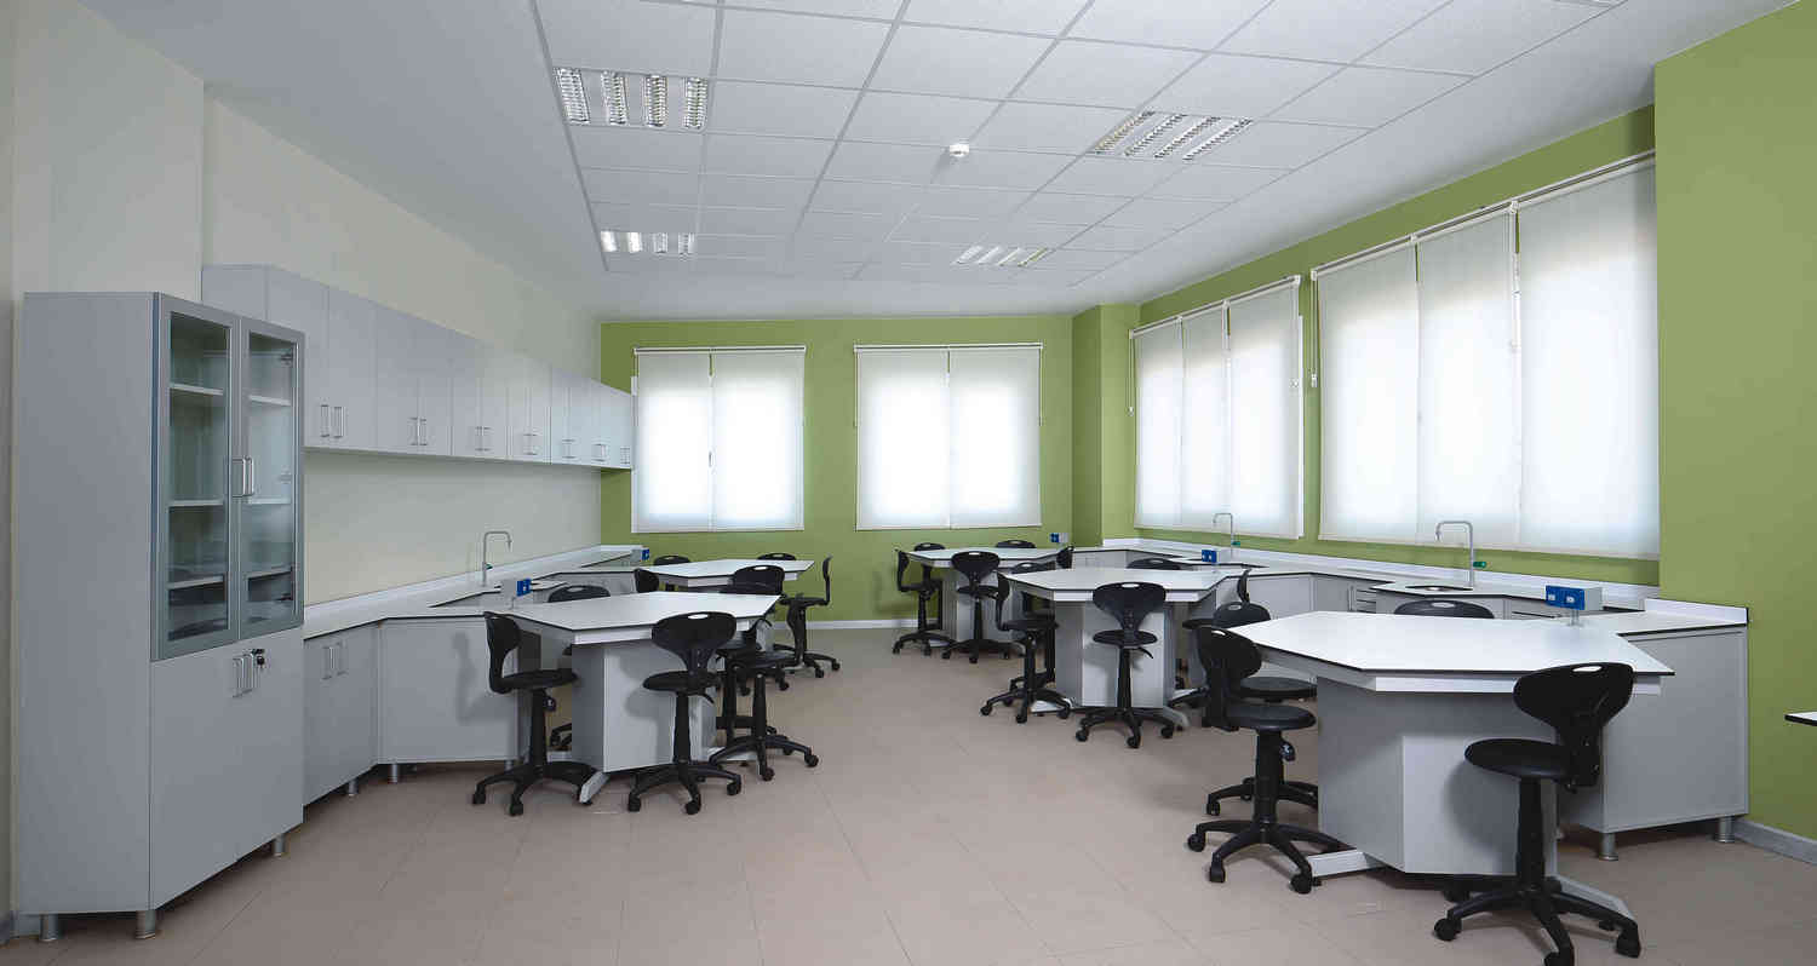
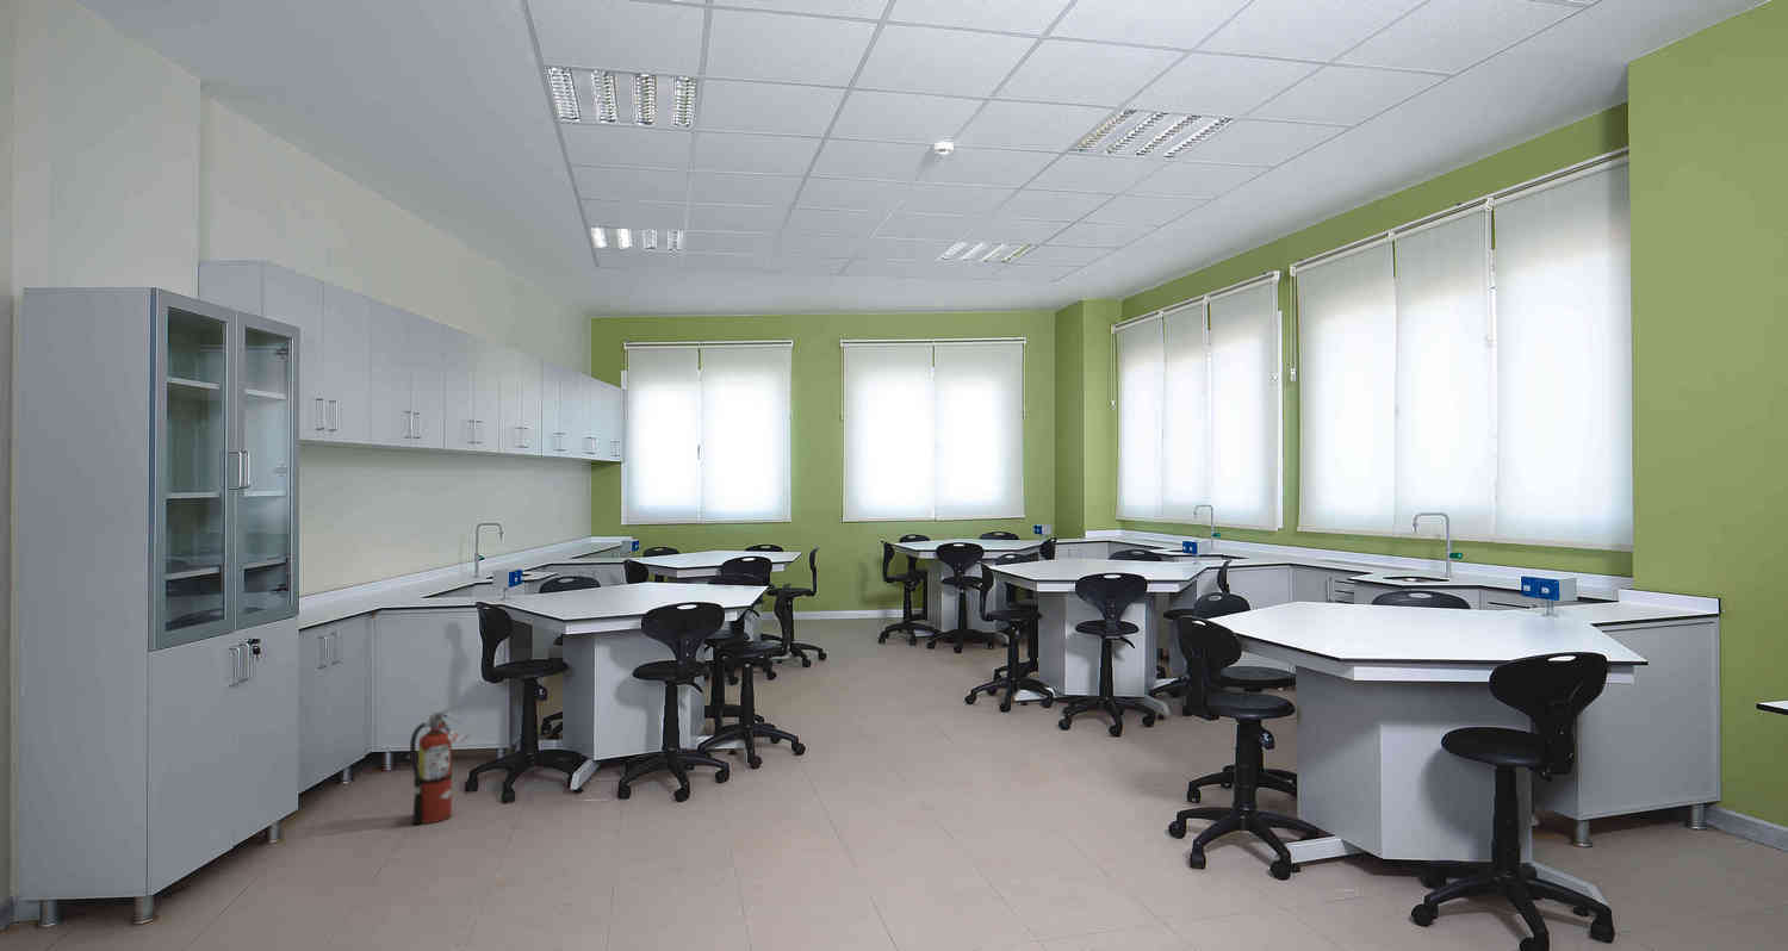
+ fire extinguisher [409,701,472,825]
